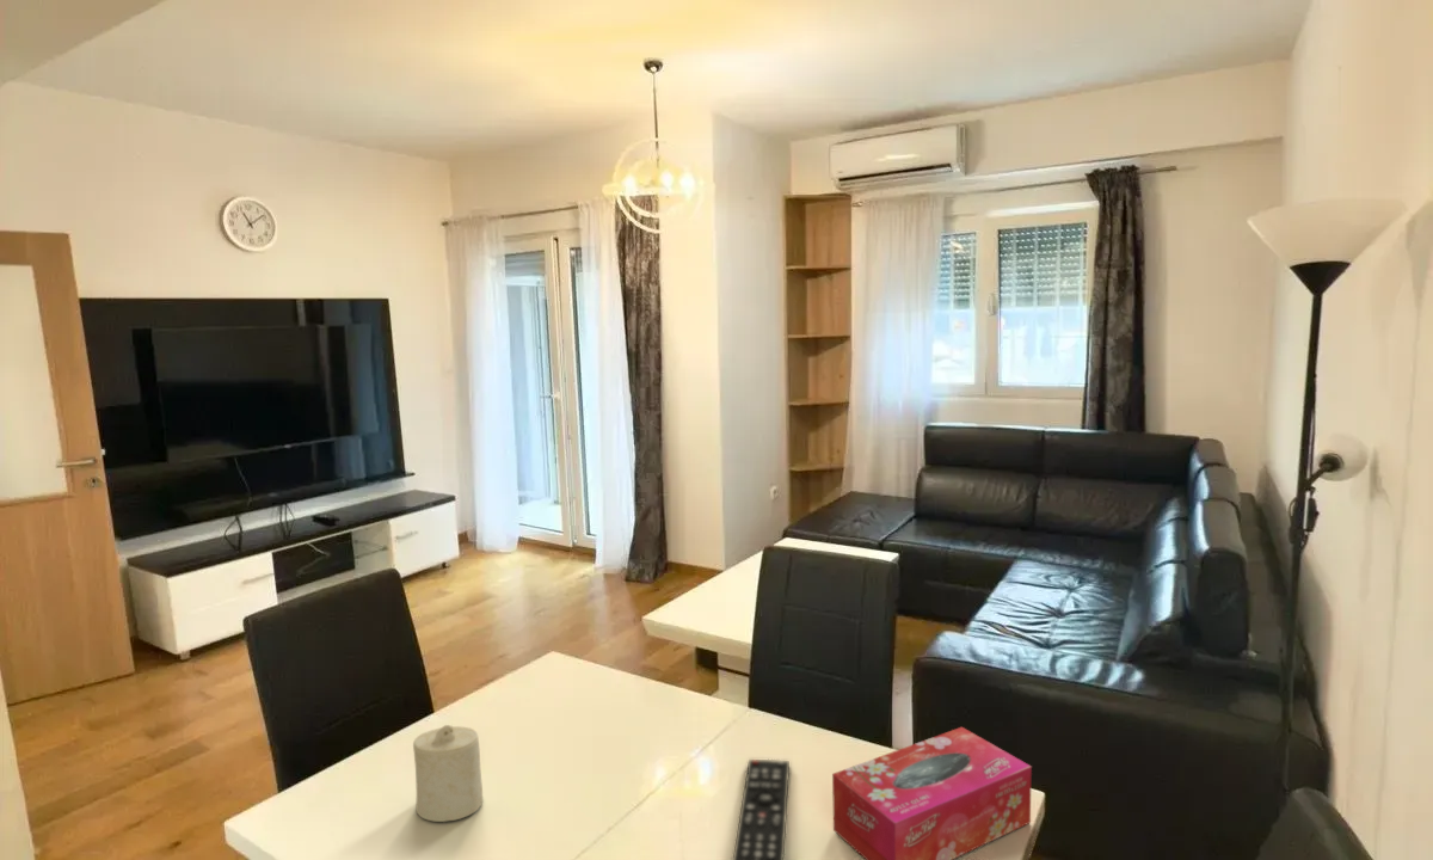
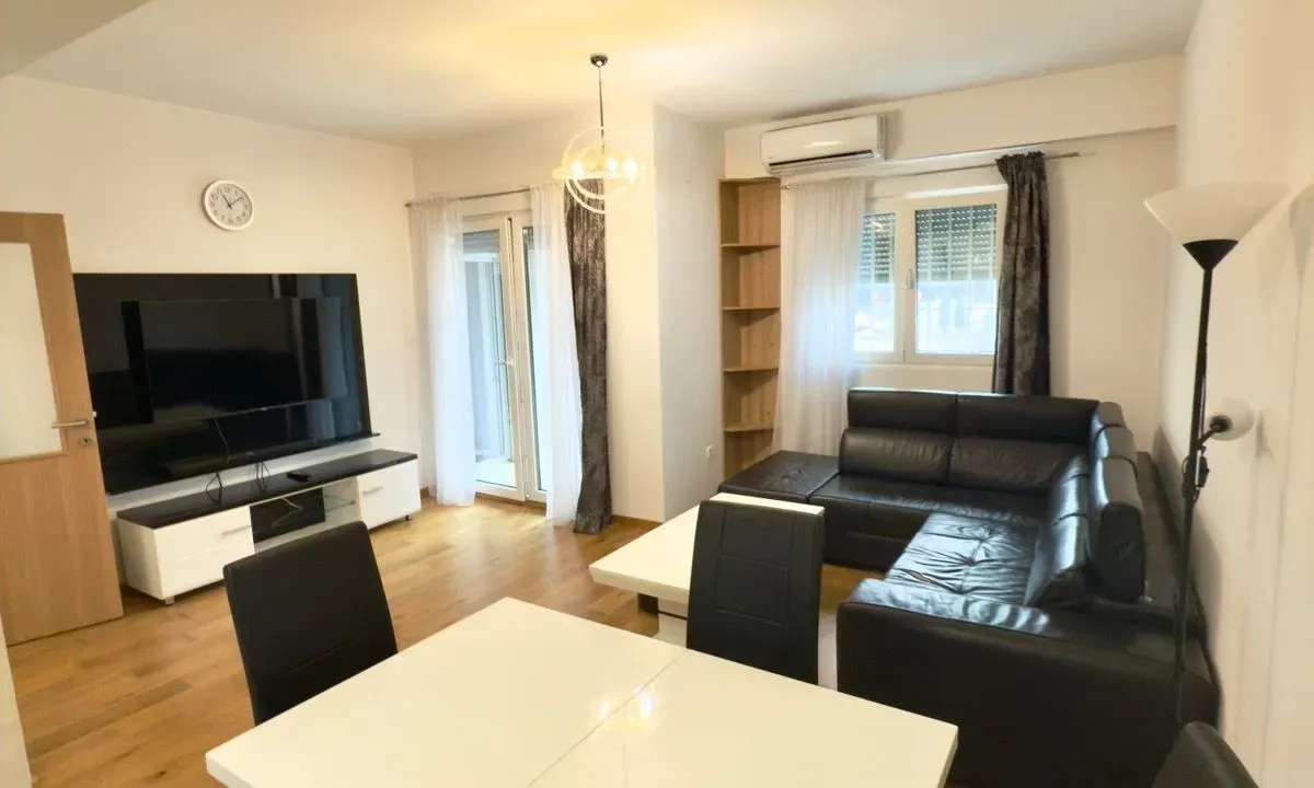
- candle [412,724,484,823]
- remote control [732,758,791,860]
- tissue box [831,726,1033,860]
